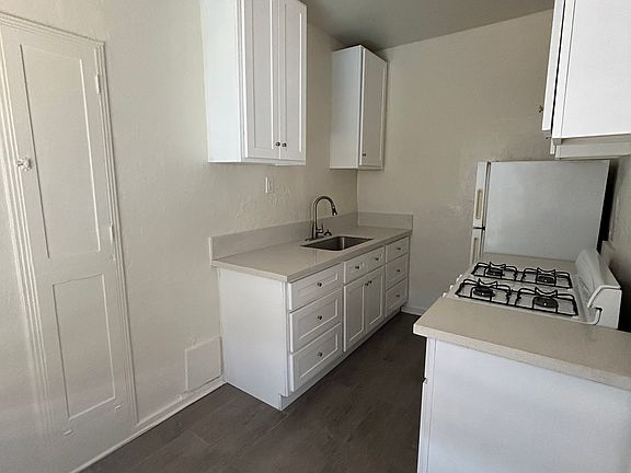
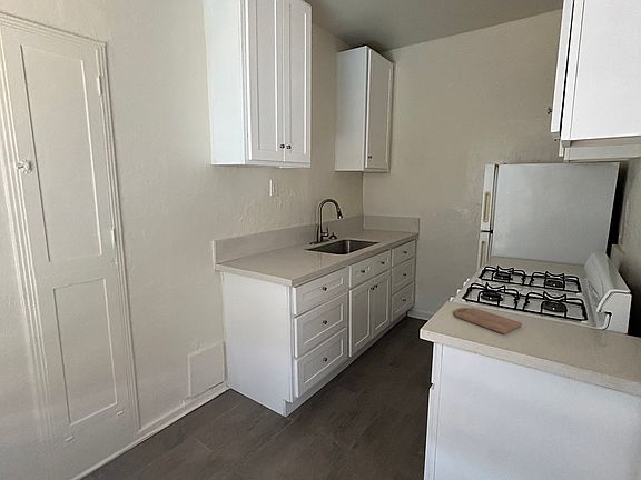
+ cutting board [453,307,523,336]
